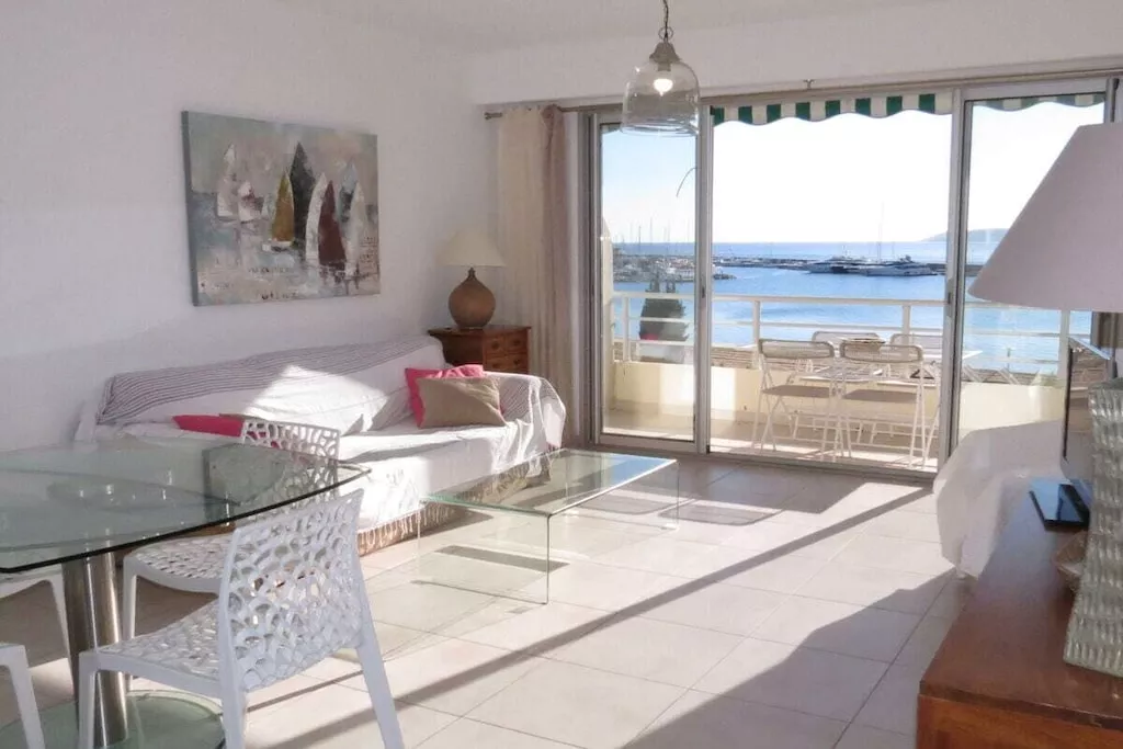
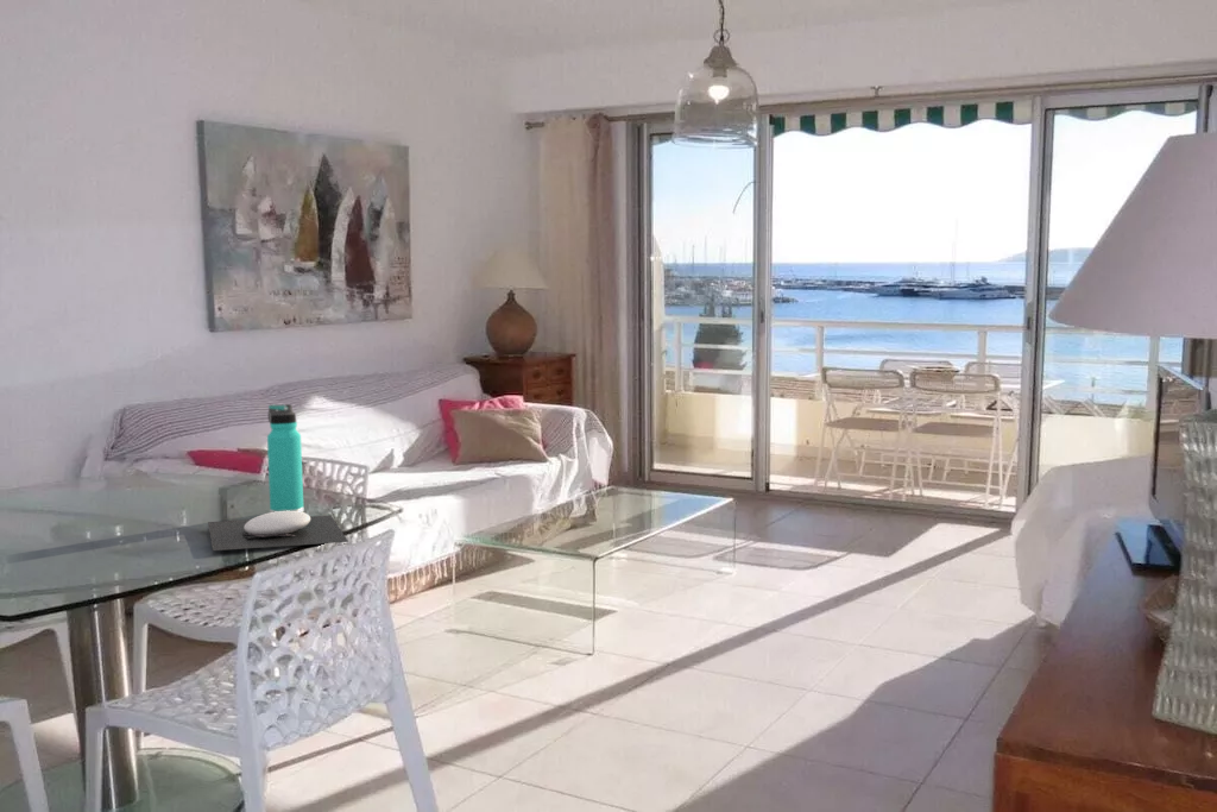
+ thermos bottle [266,403,305,512]
+ plate [207,510,349,552]
